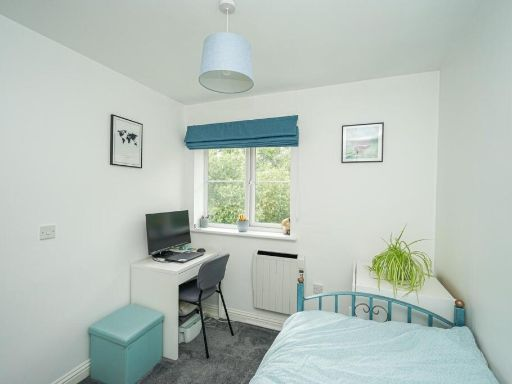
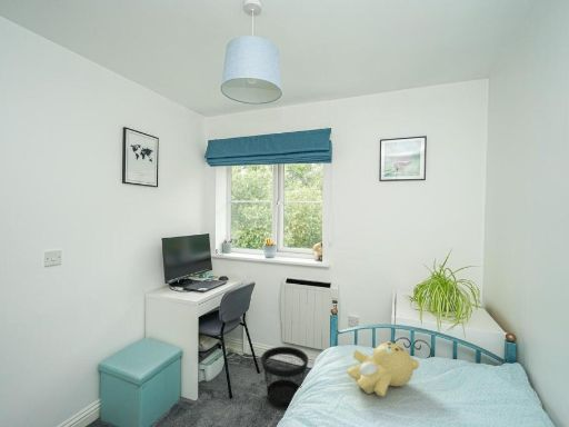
+ teddy bear [346,339,420,398]
+ wastebasket [260,346,309,408]
